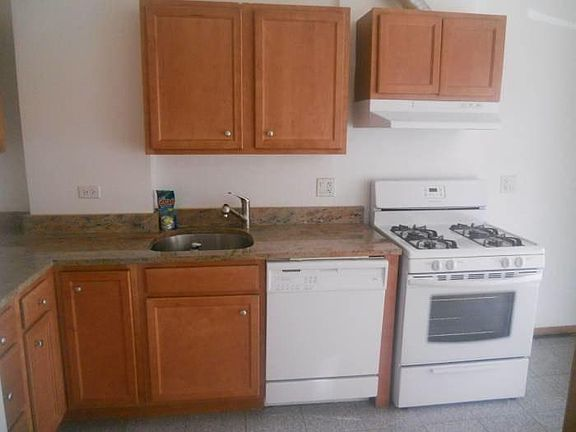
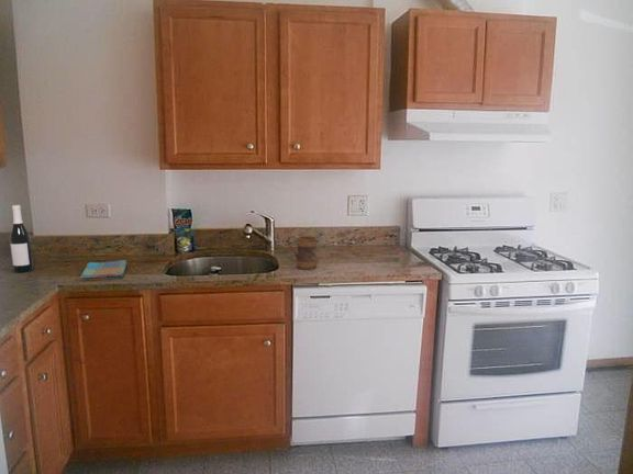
+ wine bottle [9,203,34,273]
+ dish towel [79,259,127,282]
+ mug [286,234,318,271]
